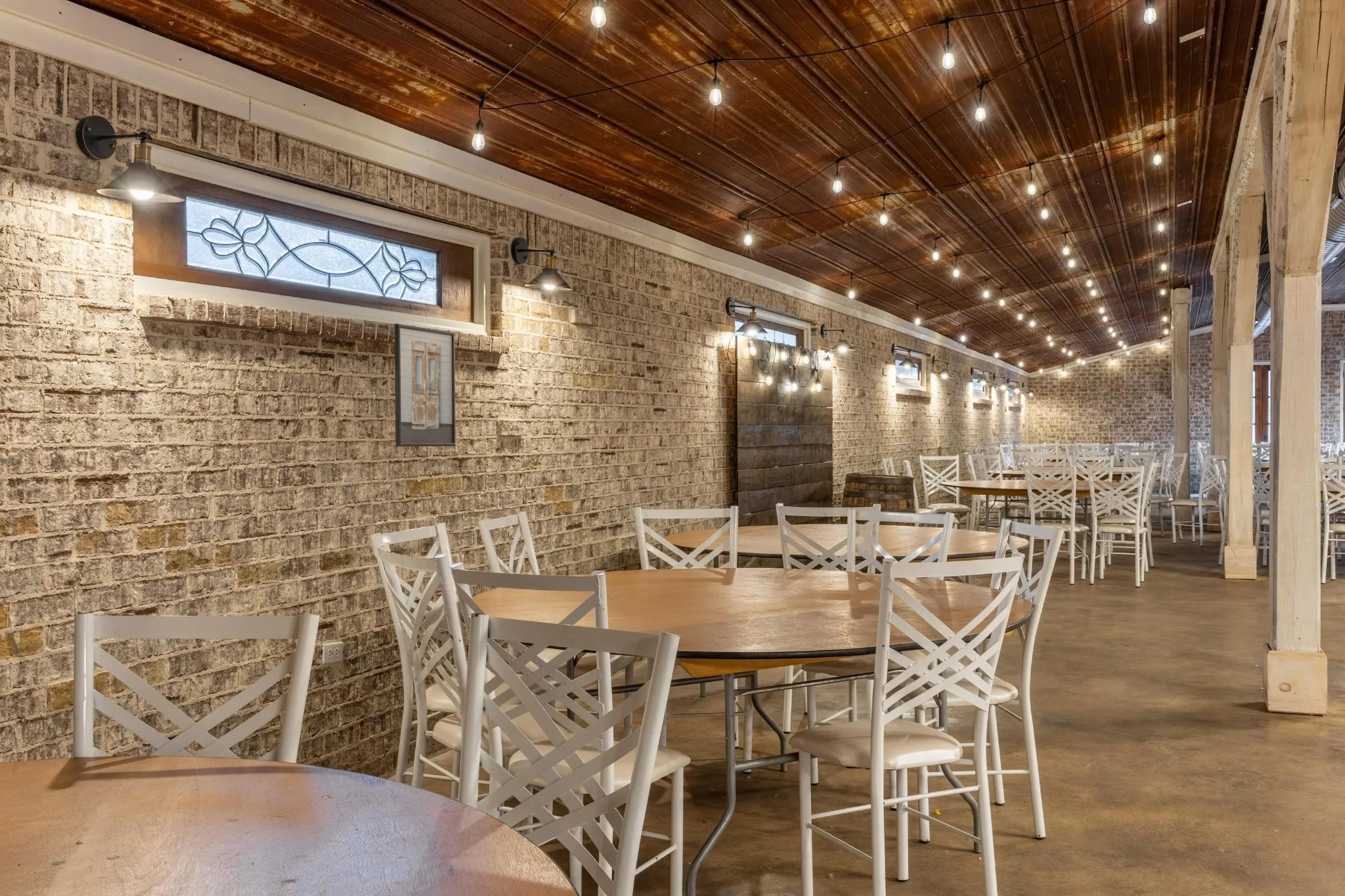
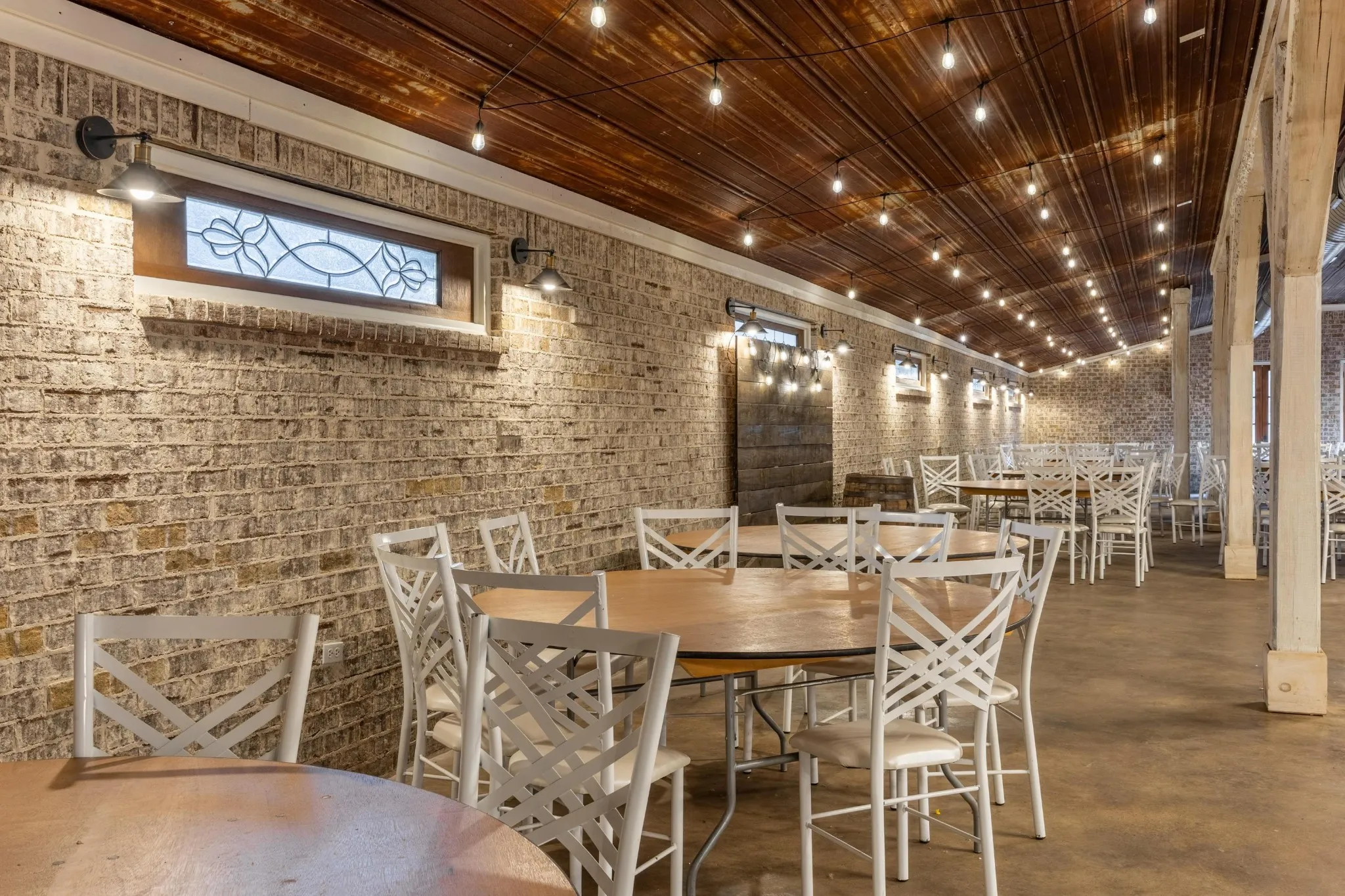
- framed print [394,323,456,447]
